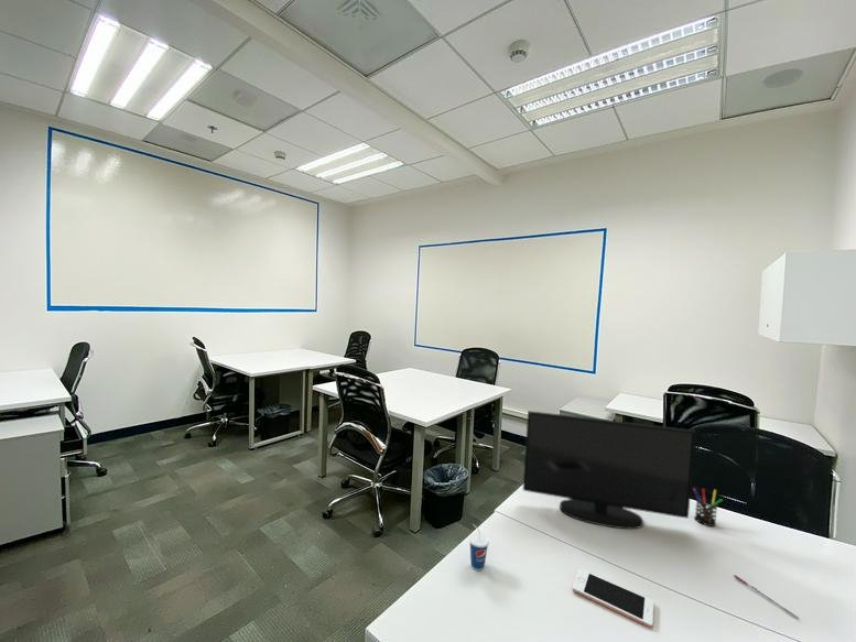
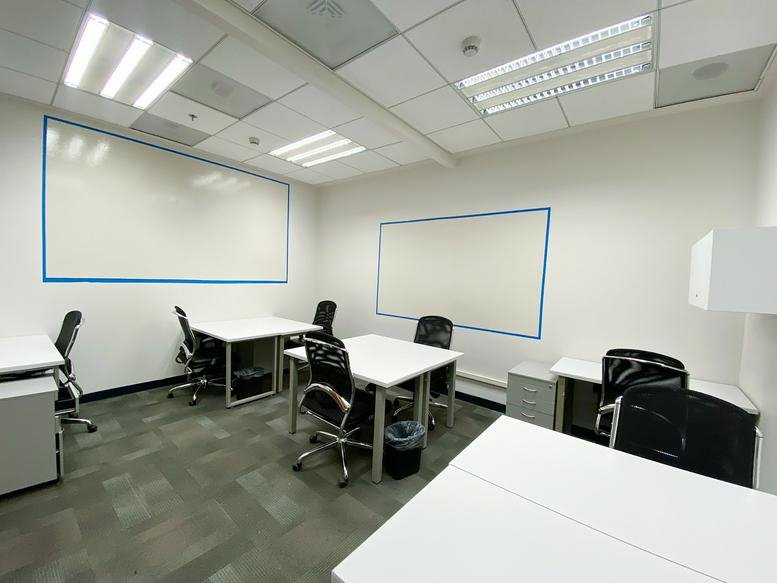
- pen holder [692,487,724,527]
- cup [468,523,490,572]
- cell phone [572,568,655,629]
- pen [733,574,800,620]
- monitor [522,410,697,530]
